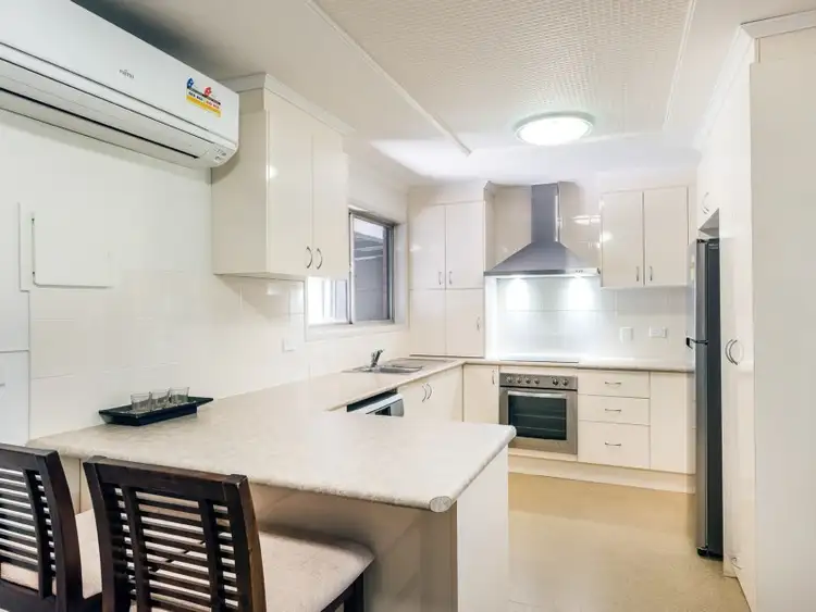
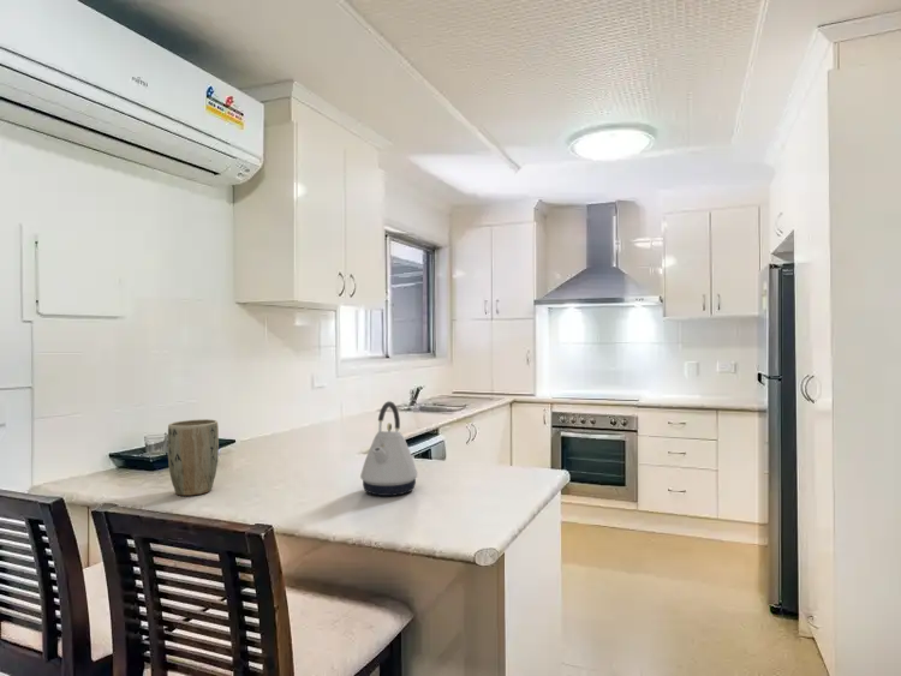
+ plant pot [167,418,220,497]
+ kettle [359,400,418,497]
